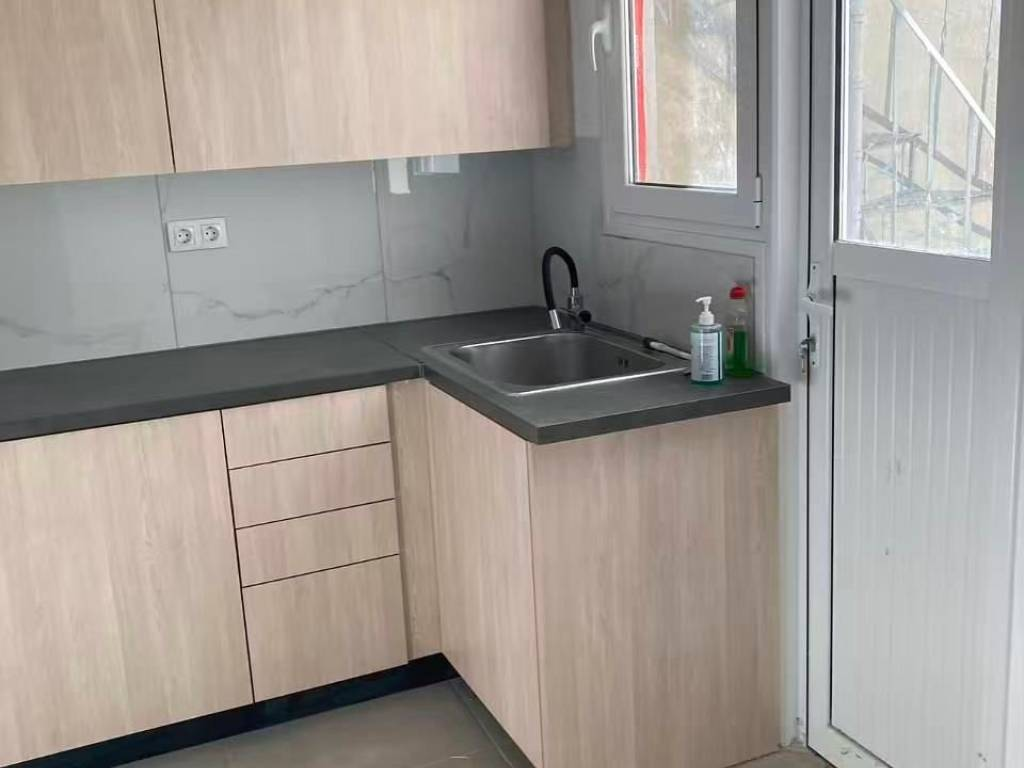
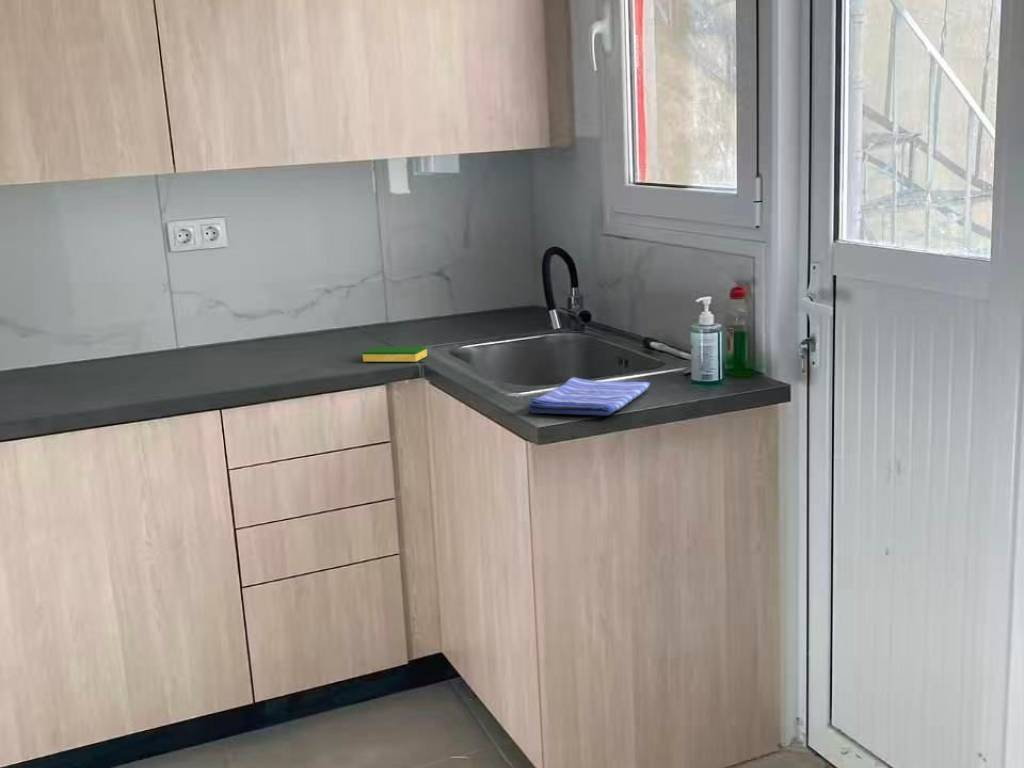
+ dish sponge [362,345,428,363]
+ dish towel [526,376,651,416]
